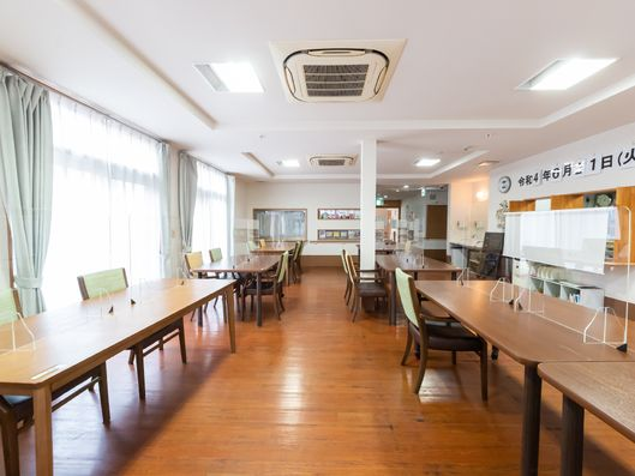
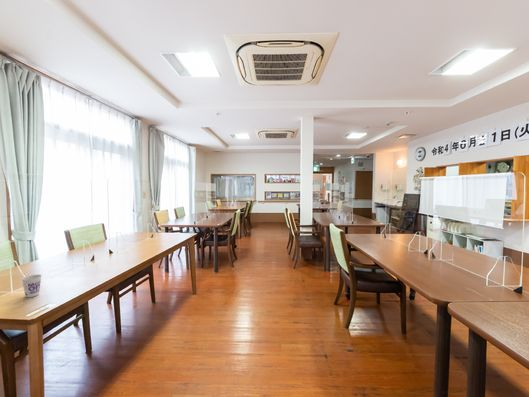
+ cup [21,274,43,298]
